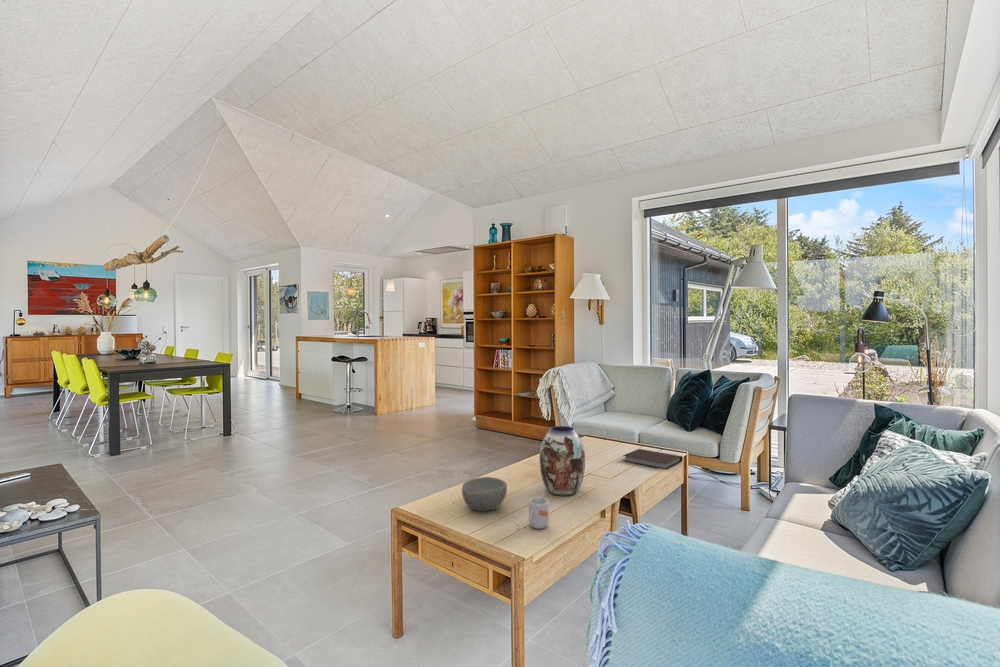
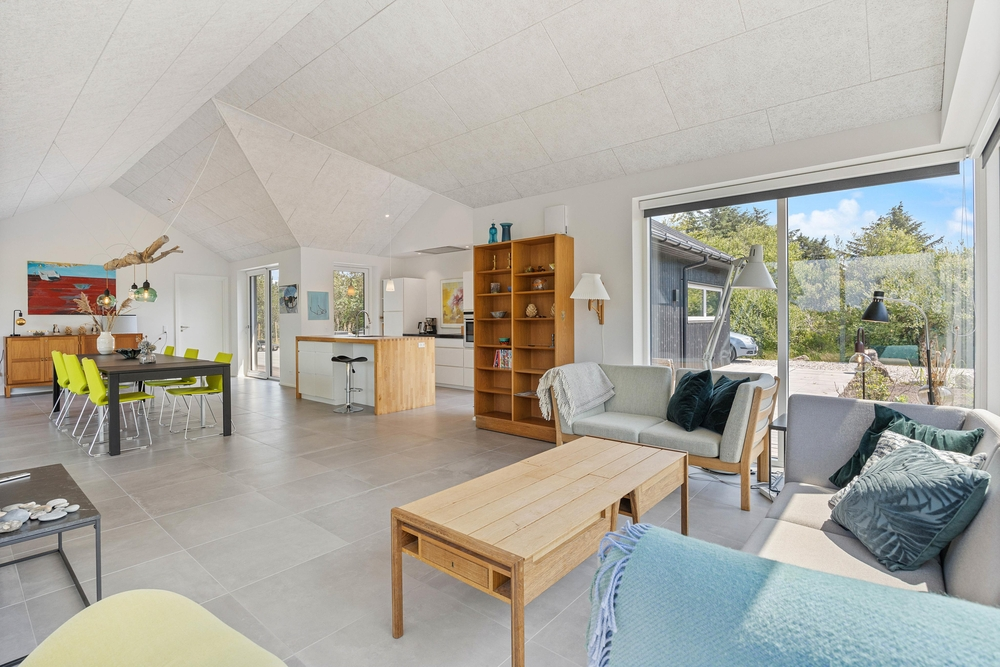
- vase [539,425,586,497]
- notebook [622,448,683,470]
- mug [528,489,550,530]
- bowl [461,476,508,512]
